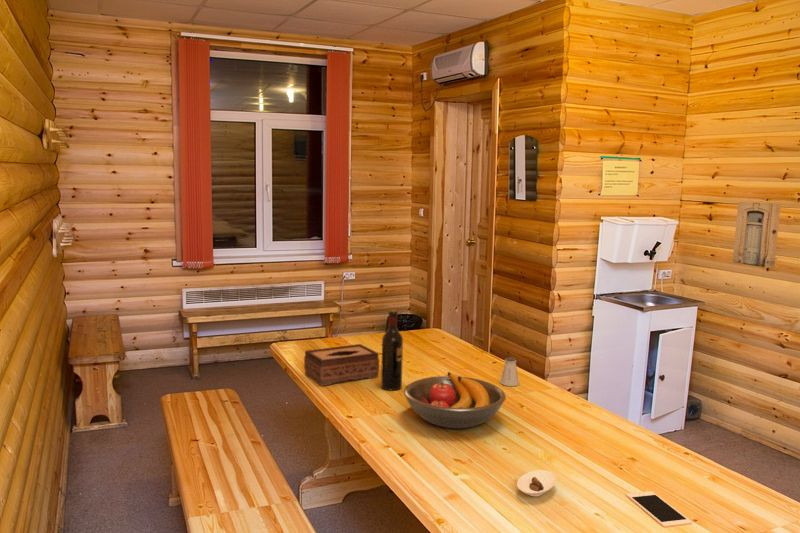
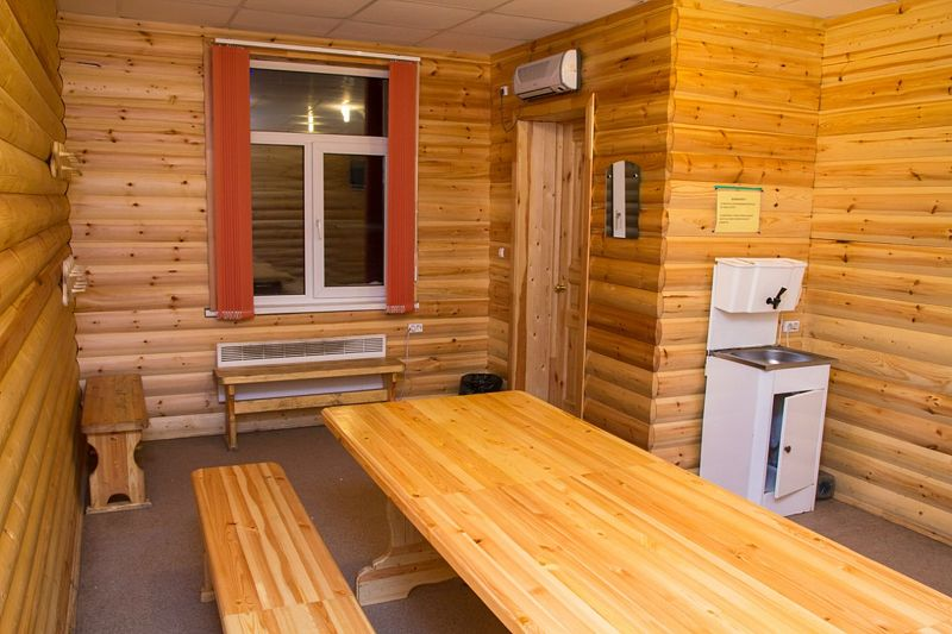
- saltshaker [499,356,520,387]
- cell phone [625,490,693,528]
- wall art [732,201,782,269]
- saucer [516,469,558,497]
- fruit bowl [403,371,507,429]
- tissue box [303,343,380,387]
- wine bottle [380,309,404,391]
